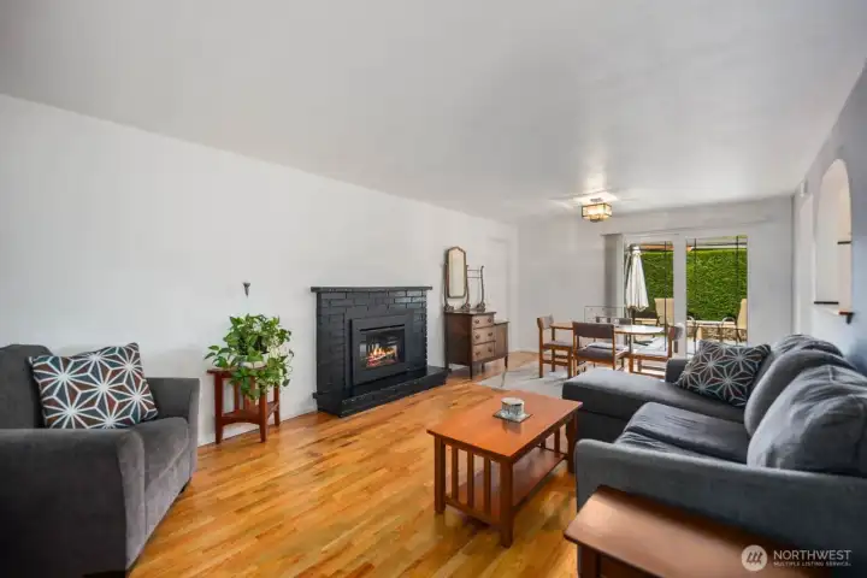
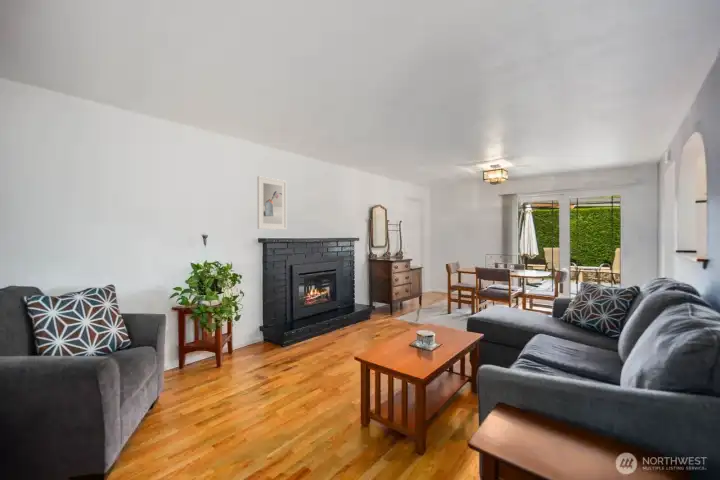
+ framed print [256,175,288,231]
